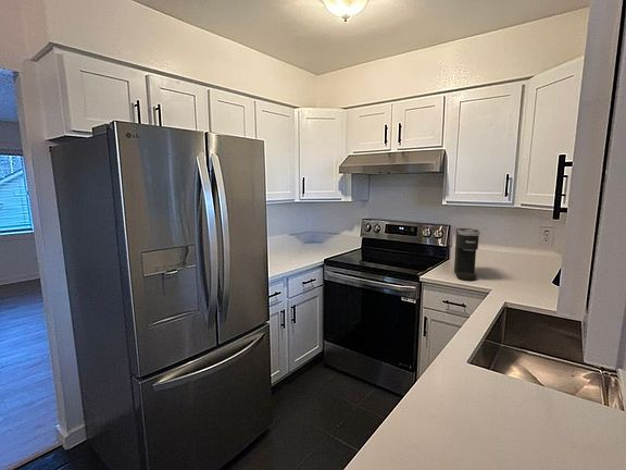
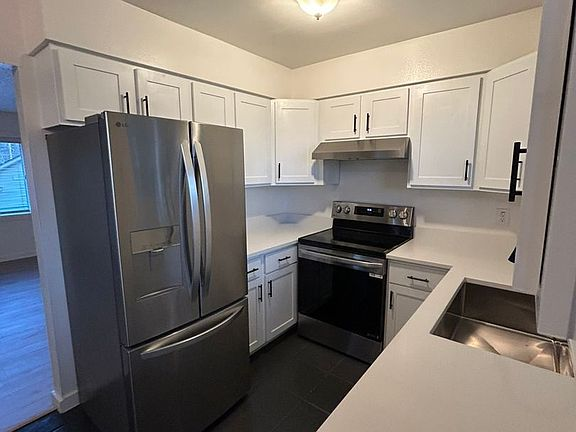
- coffee maker [453,227,481,282]
